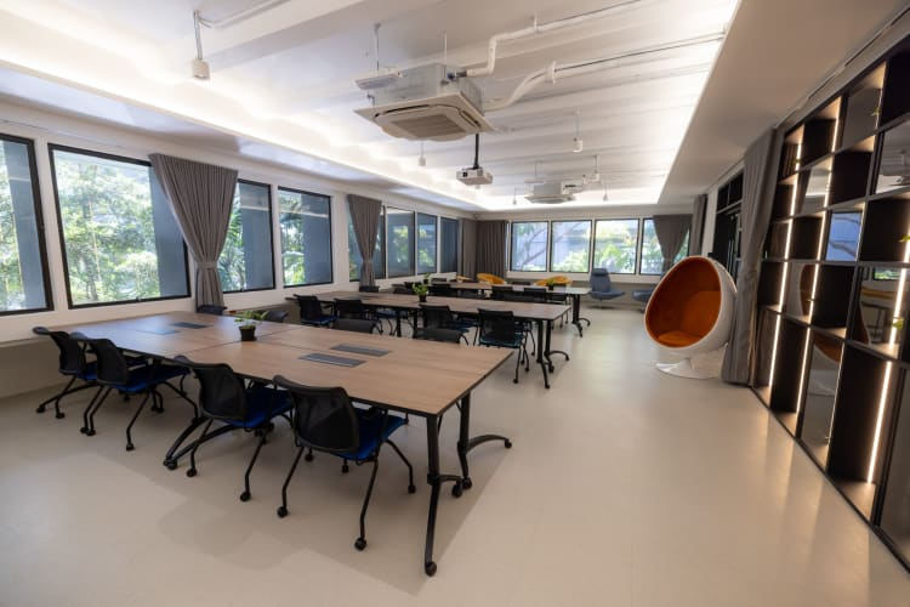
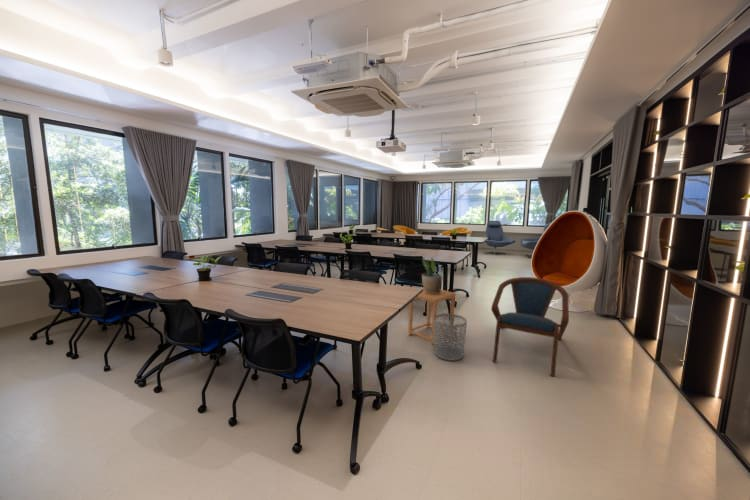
+ potted plant [421,256,443,294]
+ waste bin [433,313,468,362]
+ armchair [490,276,570,378]
+ side table [407,289,457,346]
